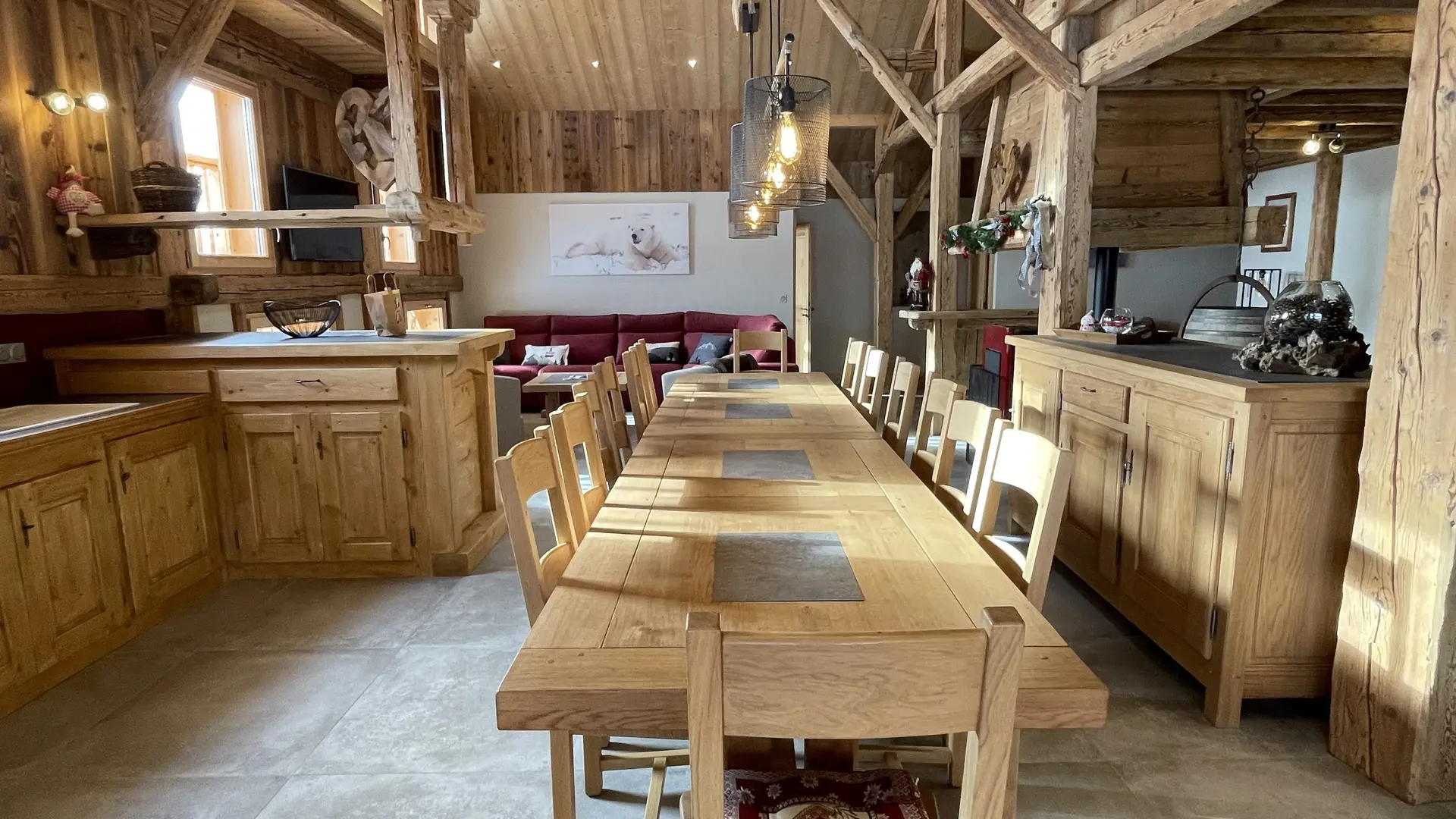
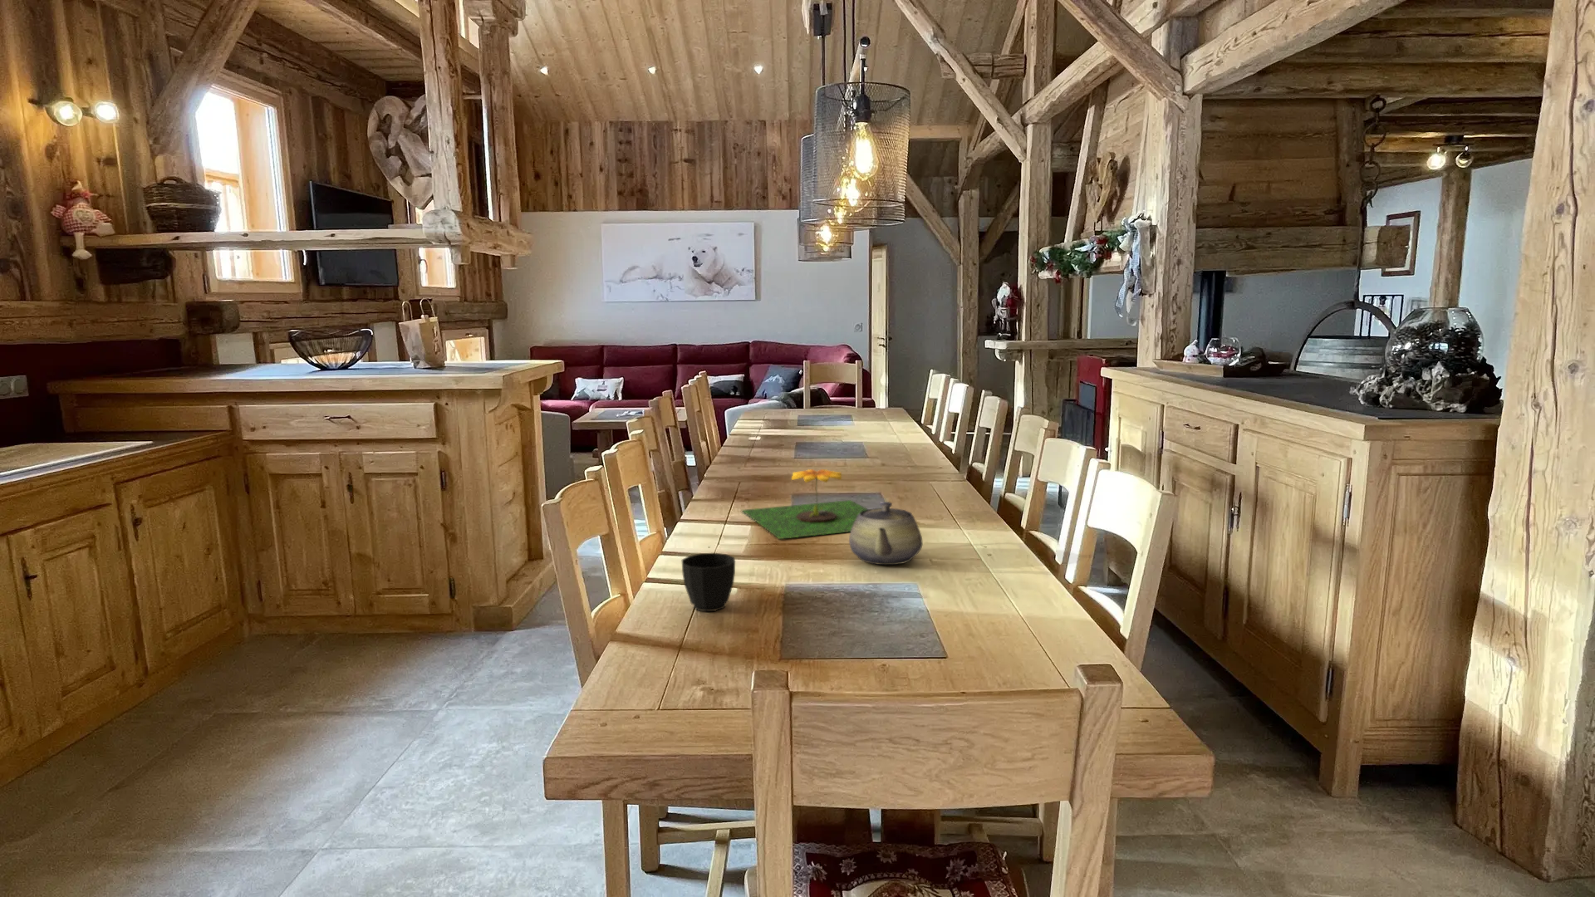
+ cup [681,552,736,612]
+ teapot [848,501,923,565]
+ flower [741,469,869,540]
